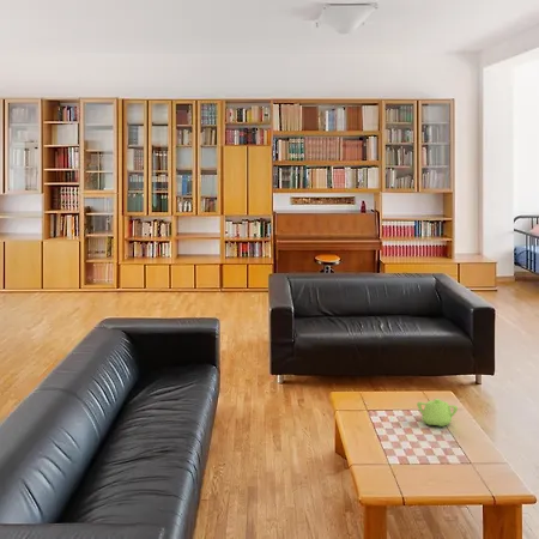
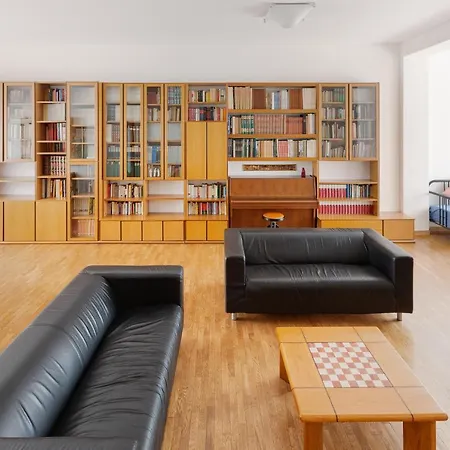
- teapot [416,398,459,428]
